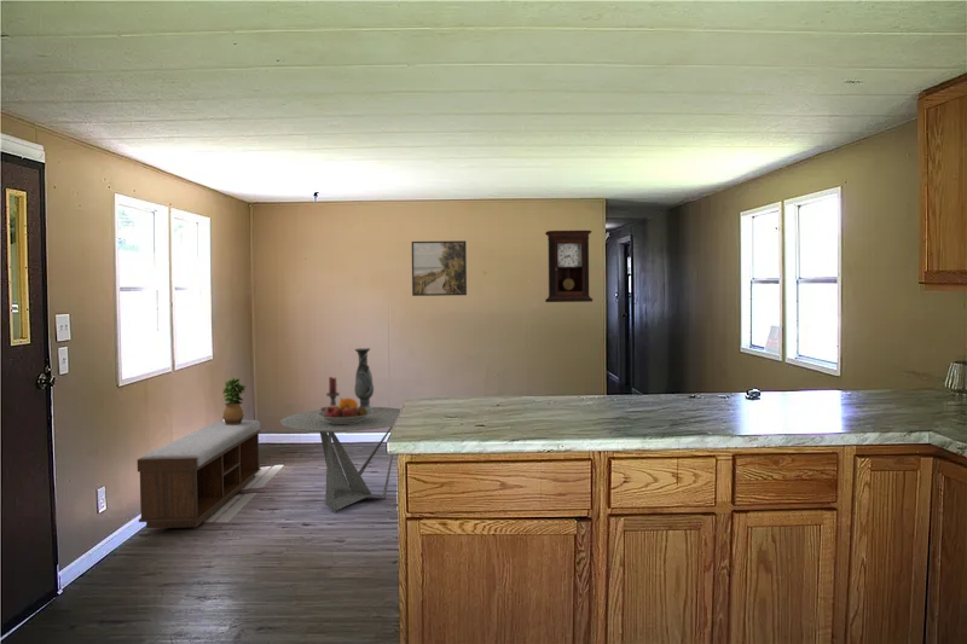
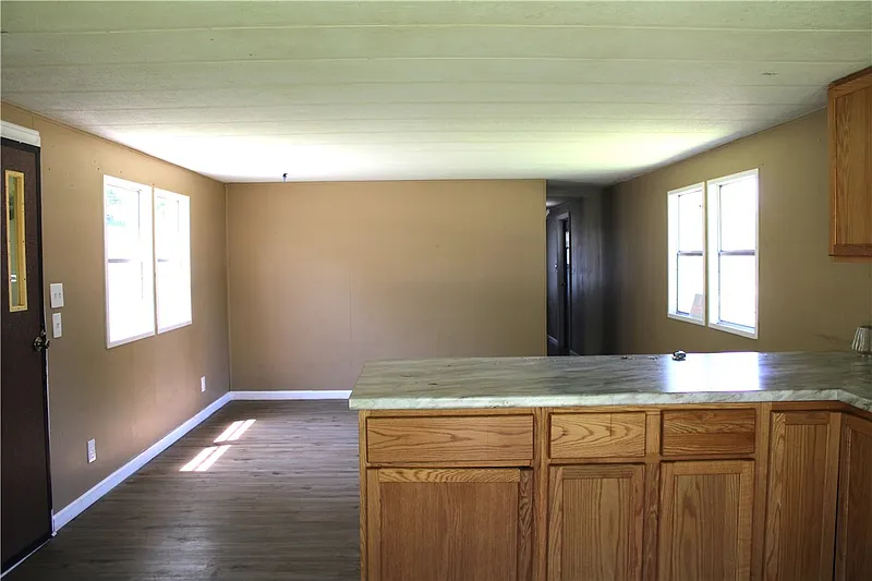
- coffee table [279,406,401,514]
- candle holder [319,376,341,412]
- potted plant [221,377,247,425]
- fruit bowl [318,398,372,424]
- vase [353,347,375,411]
- bench [137,419,261,529]
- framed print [411,239,468,297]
- pendulum clock [544,230,593,303]
